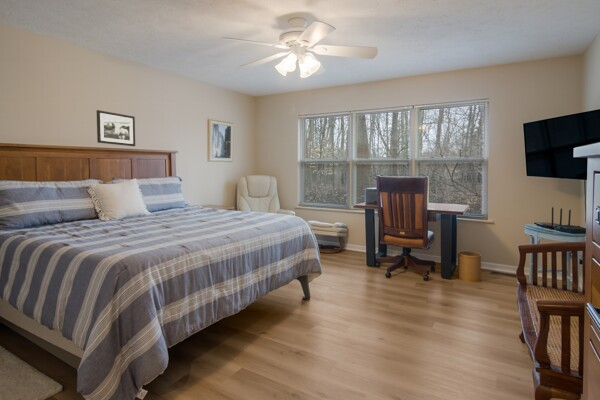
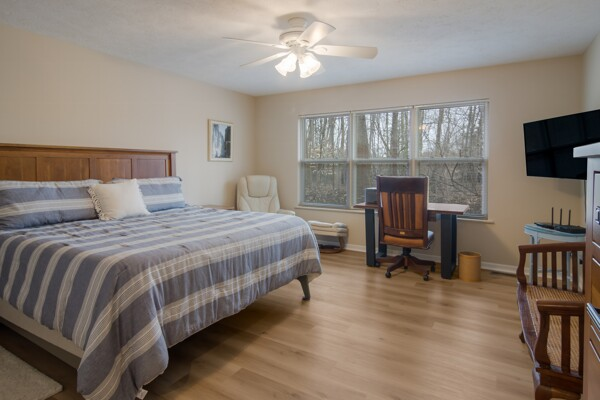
- picture frame [96,109,136,147]
